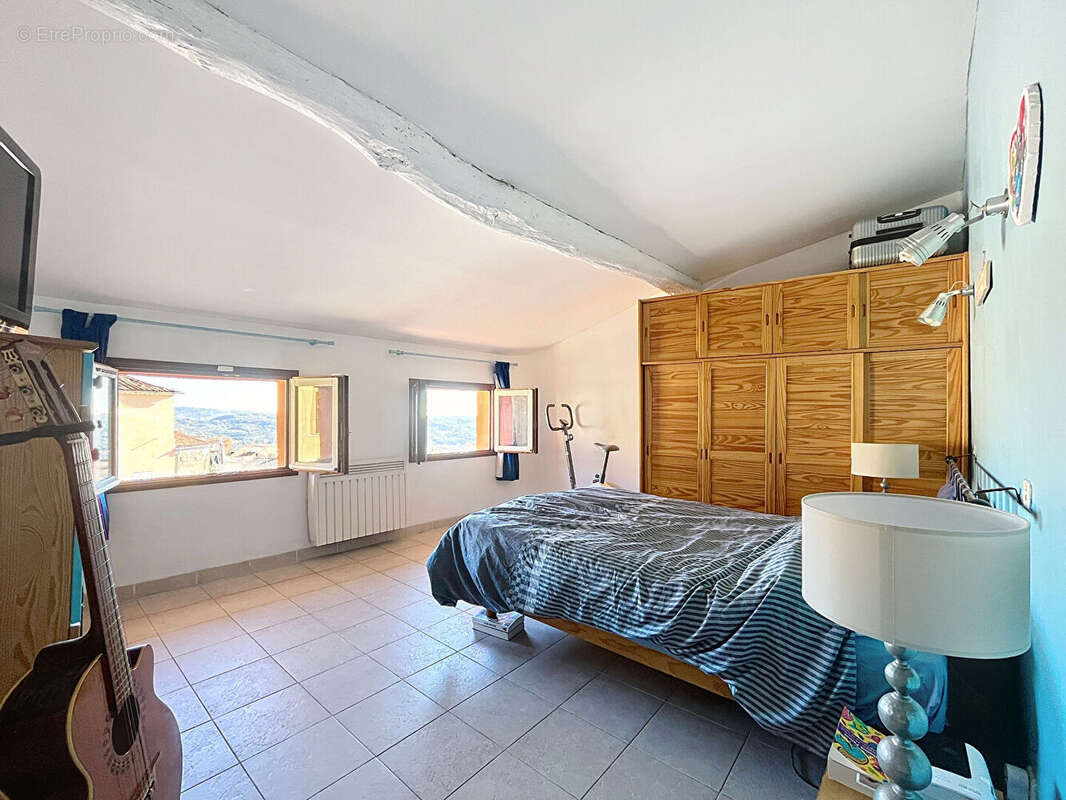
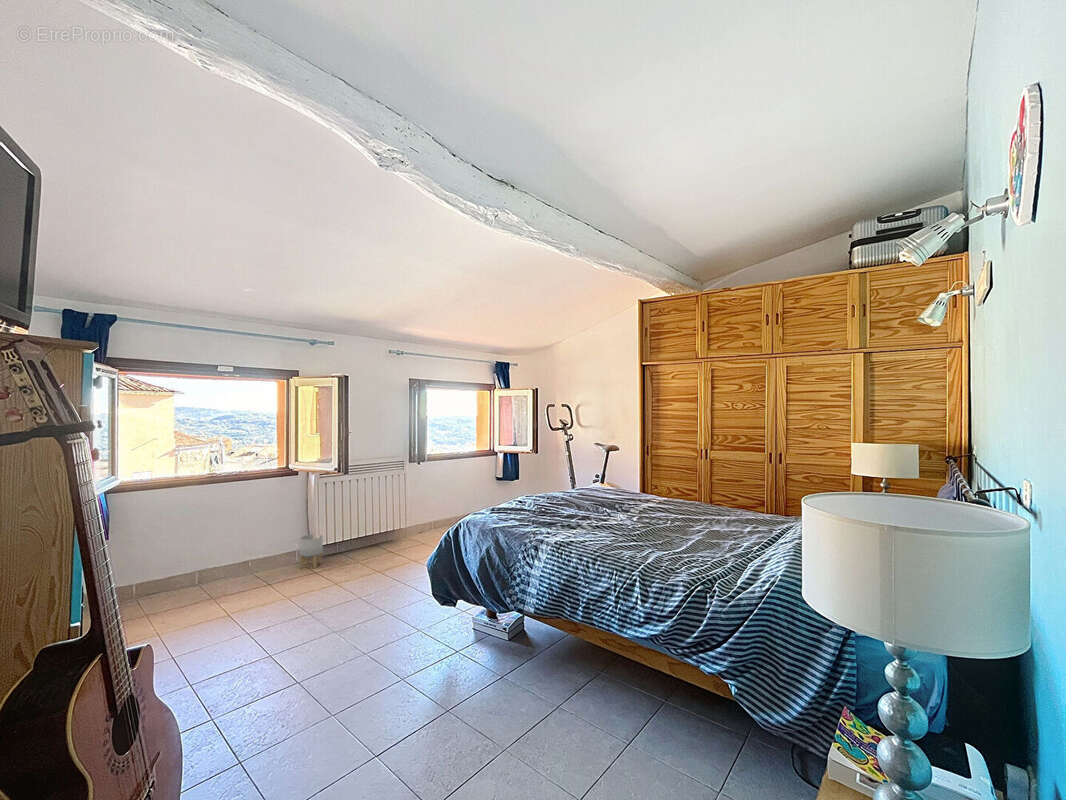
+ planter [298,533,324,570]
